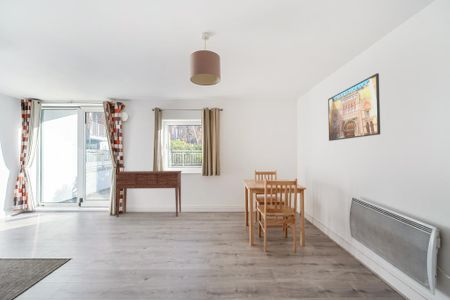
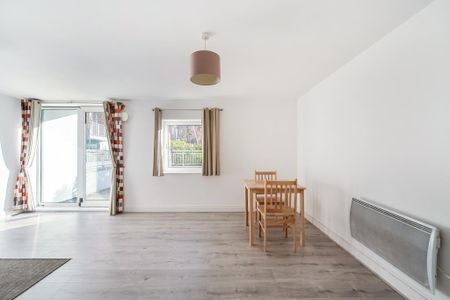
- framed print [327,72,381,142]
- console table [115,170,182,218]
